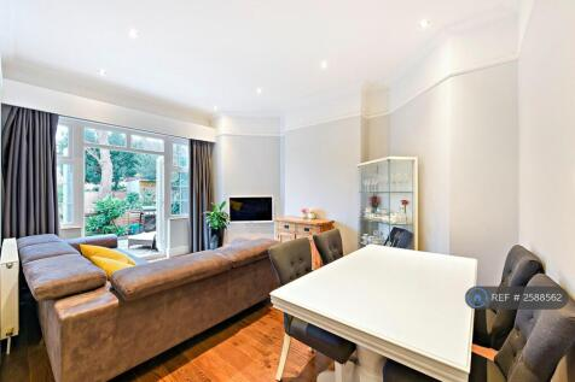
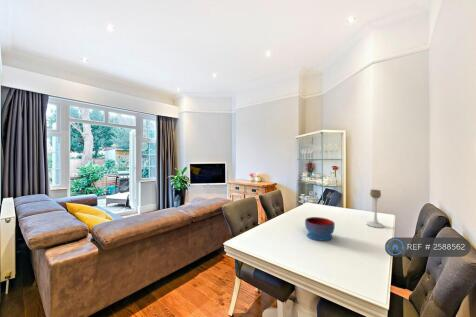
+ bowl [304,216,336,242]
+ candle holder [366,189,385,229]
